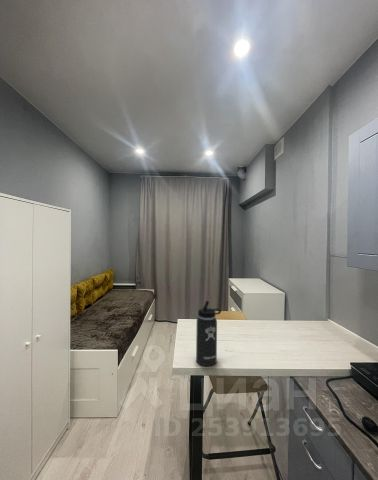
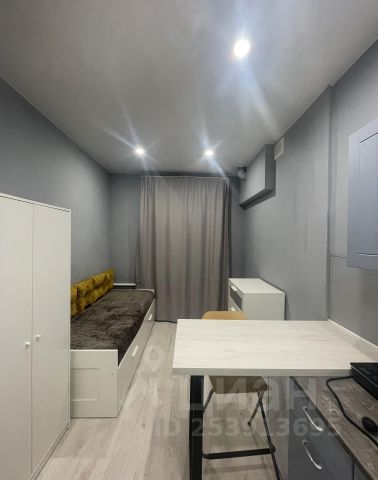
- thermos bottle [195,300,222,367]
